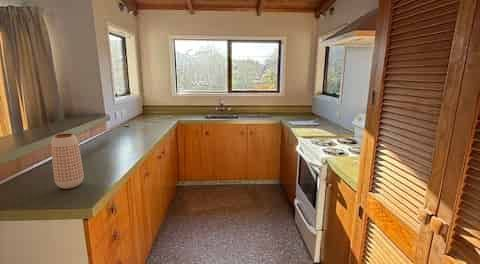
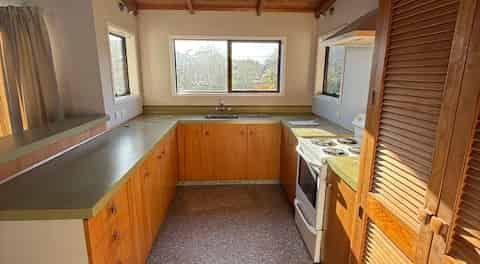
- planter [50,133,85,190]
